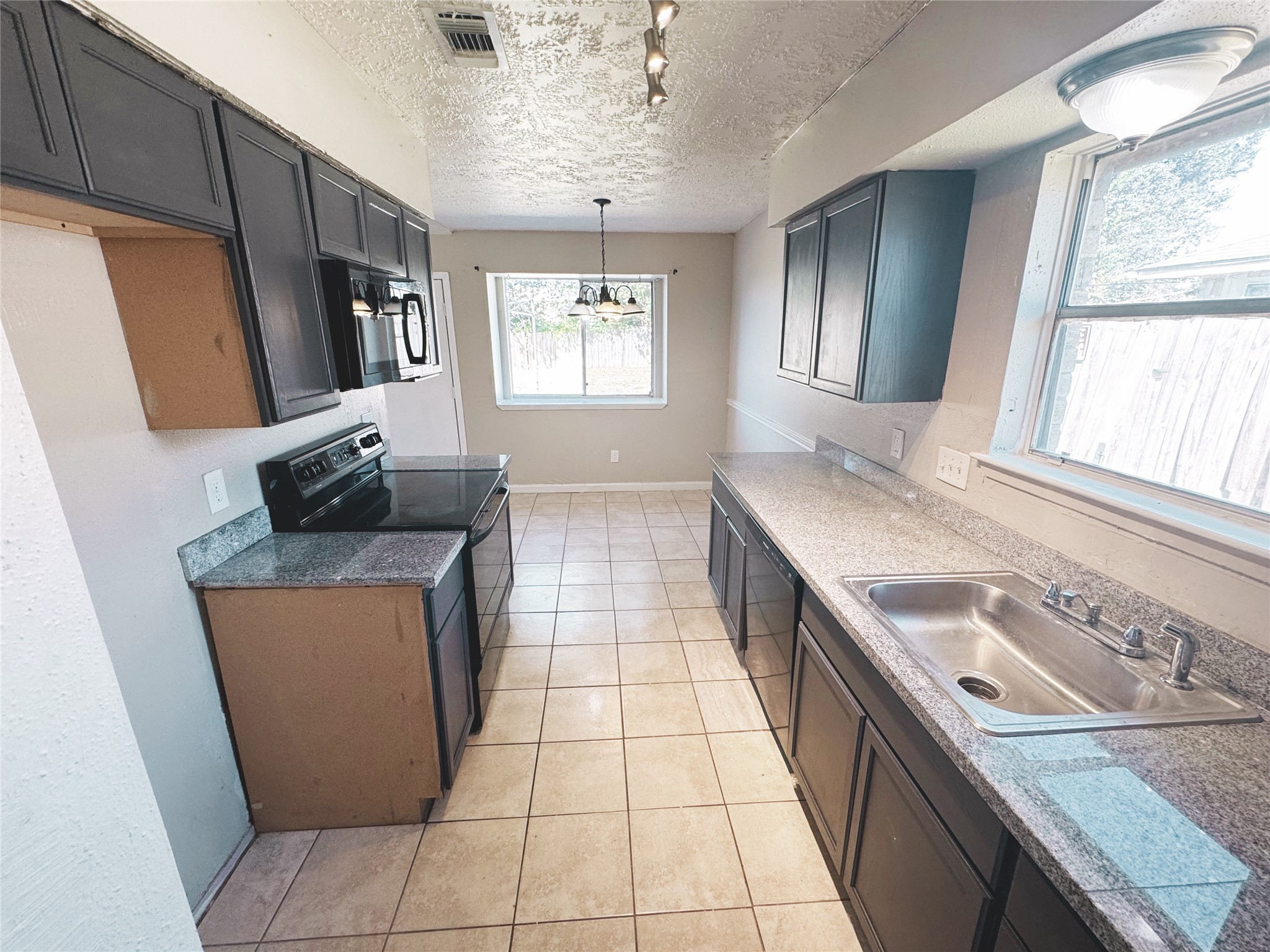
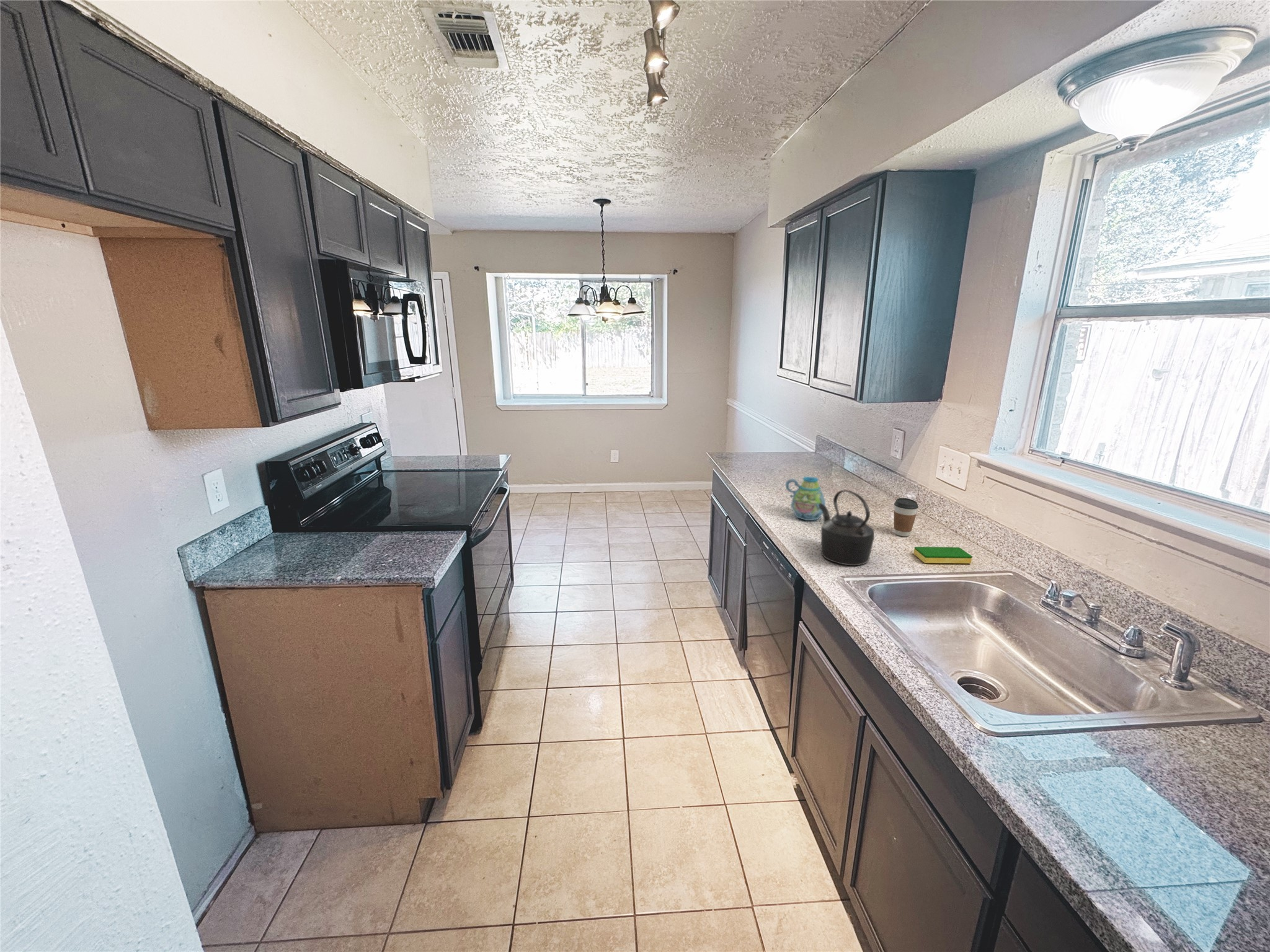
+ kettle [819,489,875,566]
+ dish sponge [913,546,973,564]
+ mug [785,476,826,521]
+ coffee cup [893,498,919,537]
